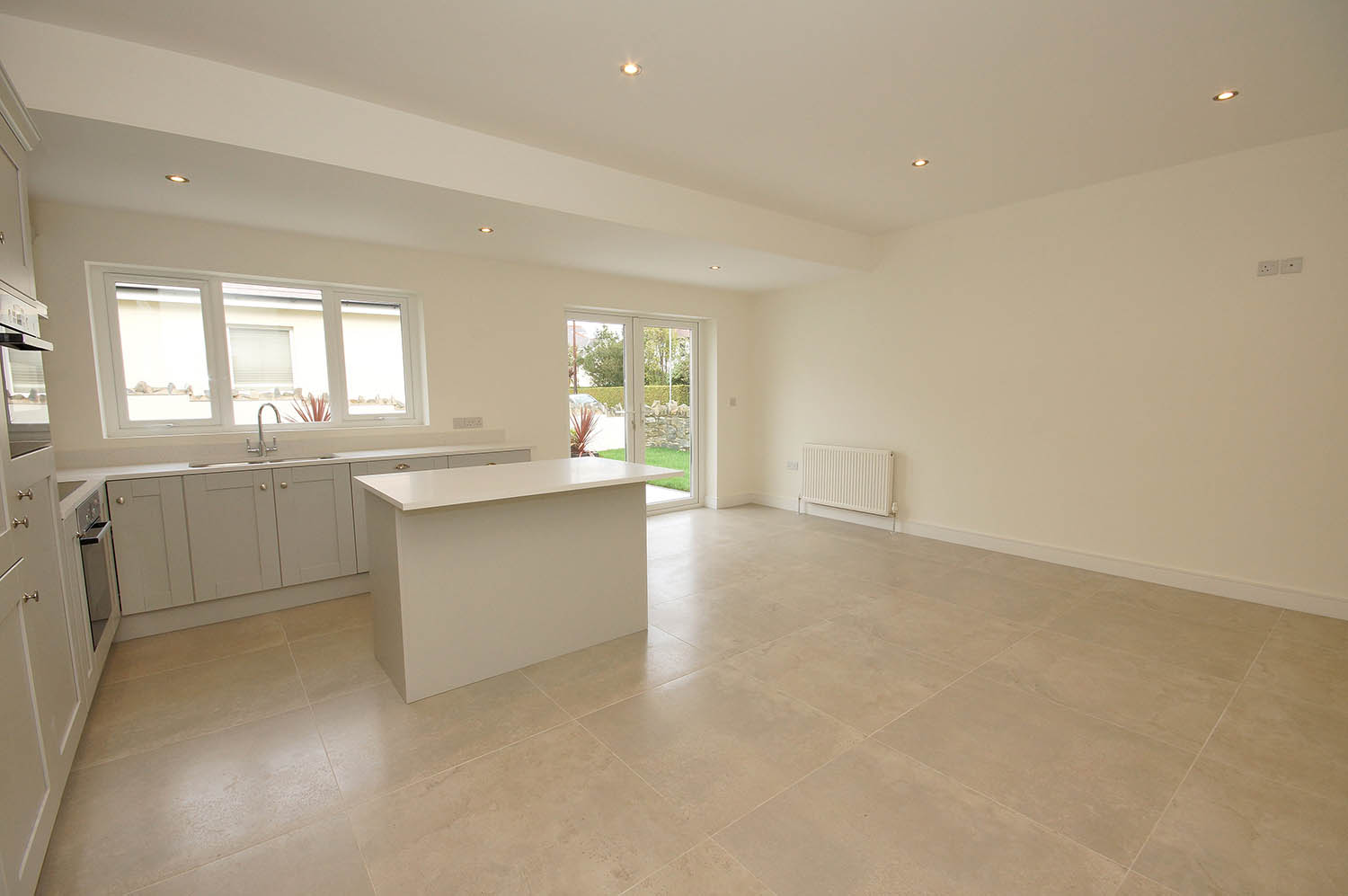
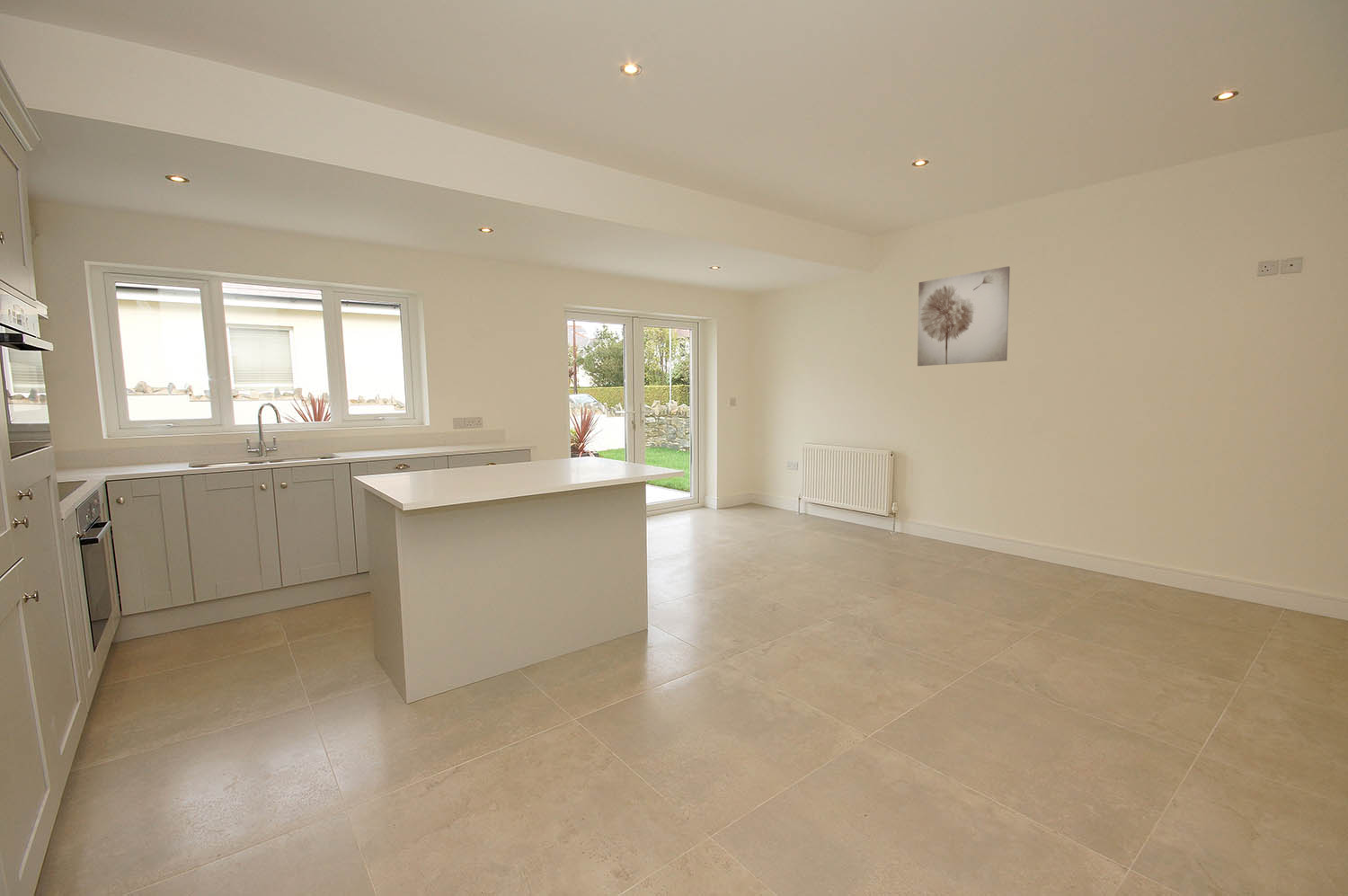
+ wall art [917,265,1011,367]
